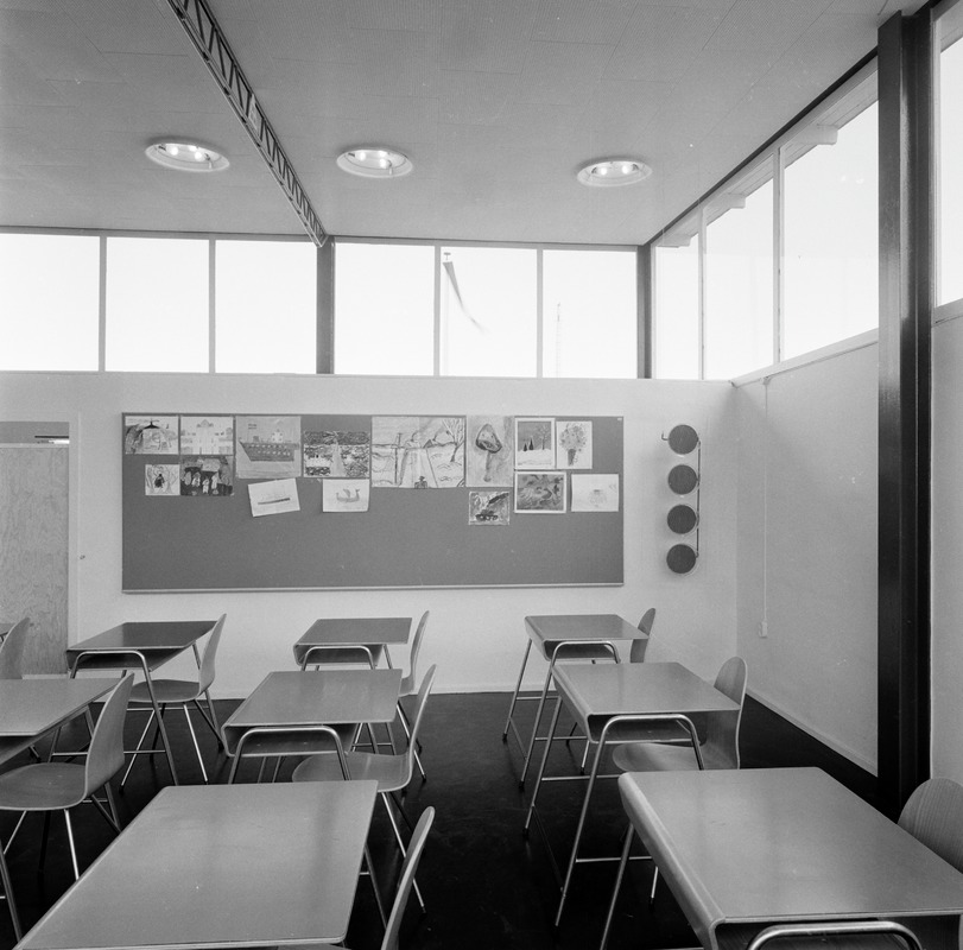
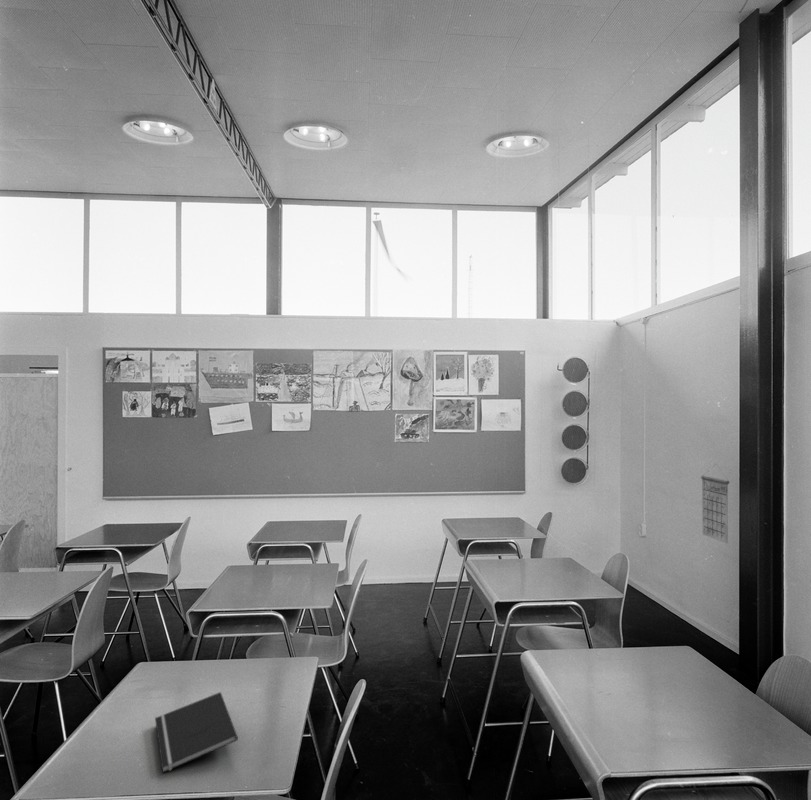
+ calendar [700,463,730,545]
+ notepad [154,691,239,774]
